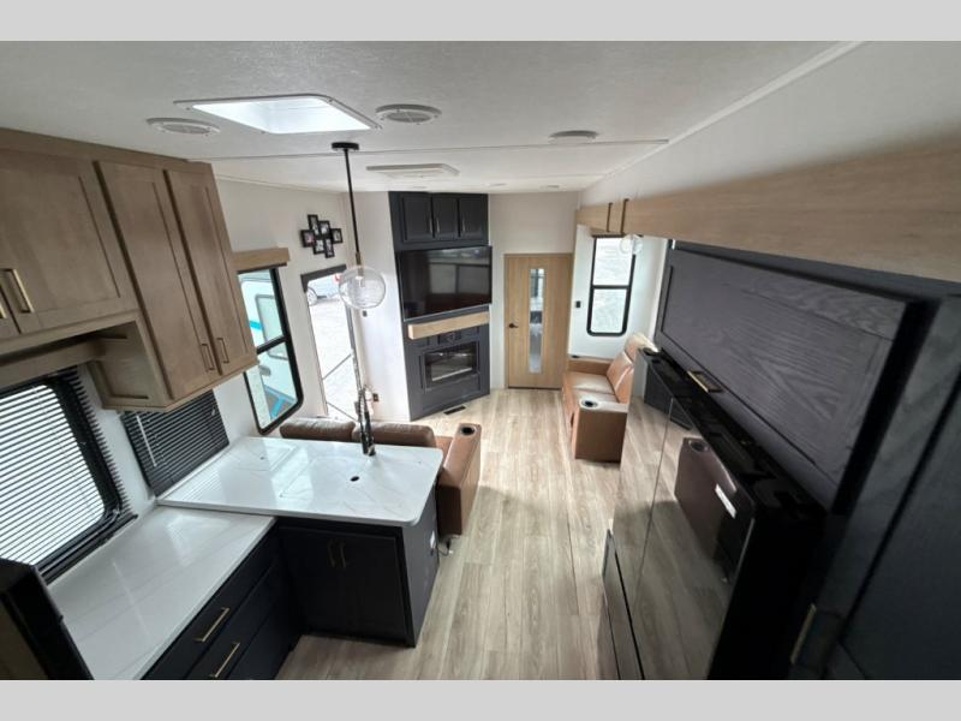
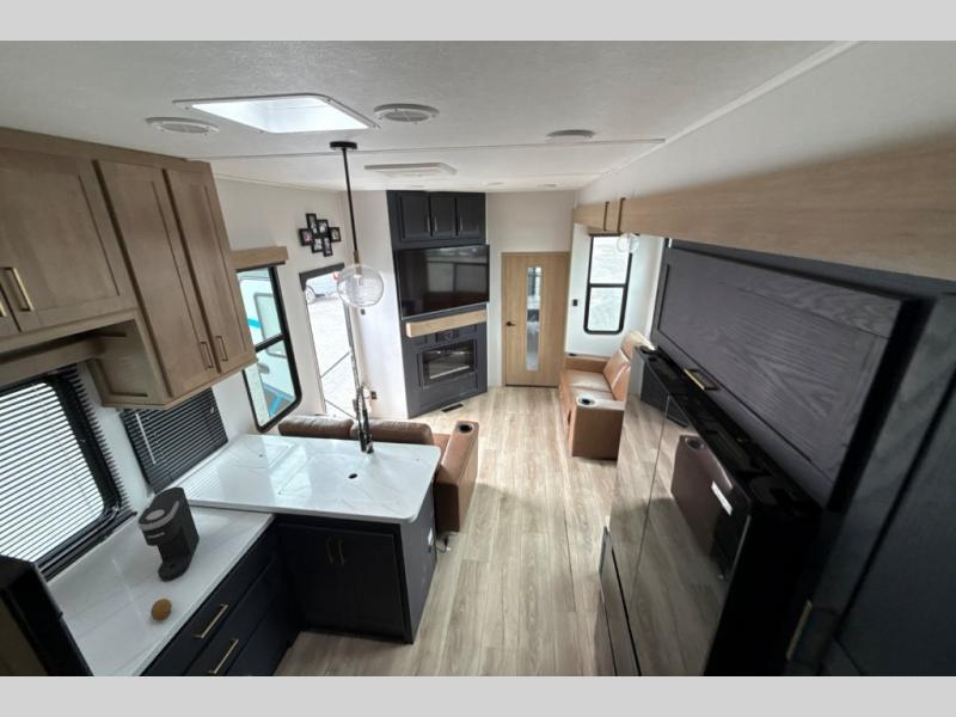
+ fruit [149,598,173,621]
+ coffee maker [136,485,201,582]
